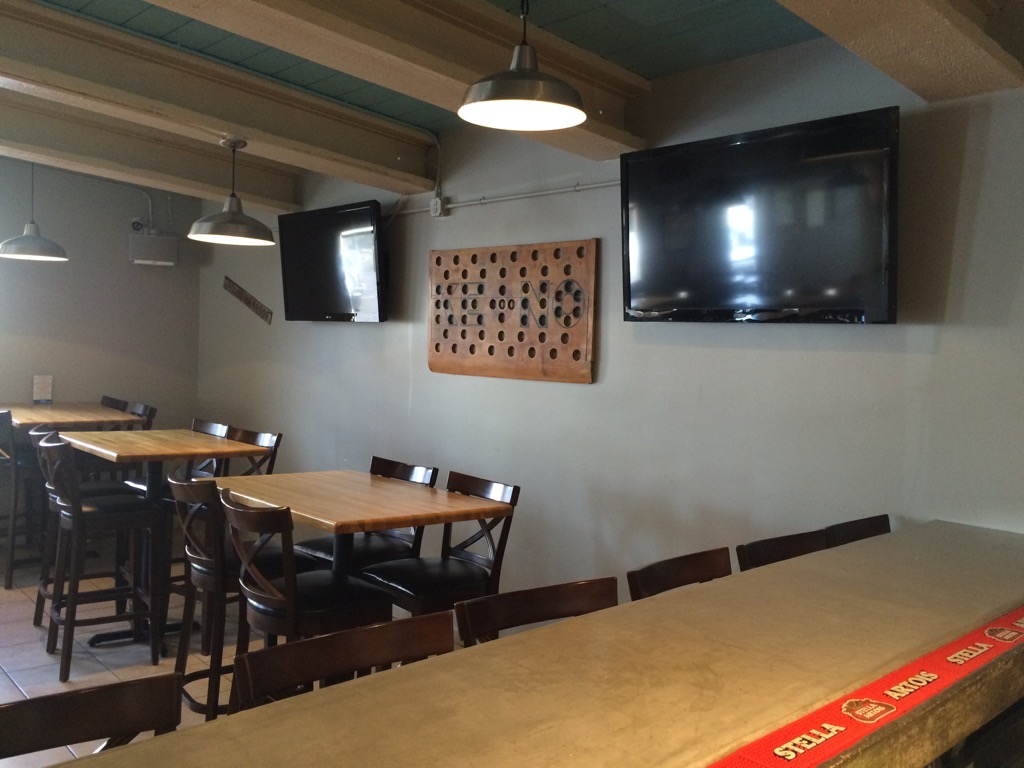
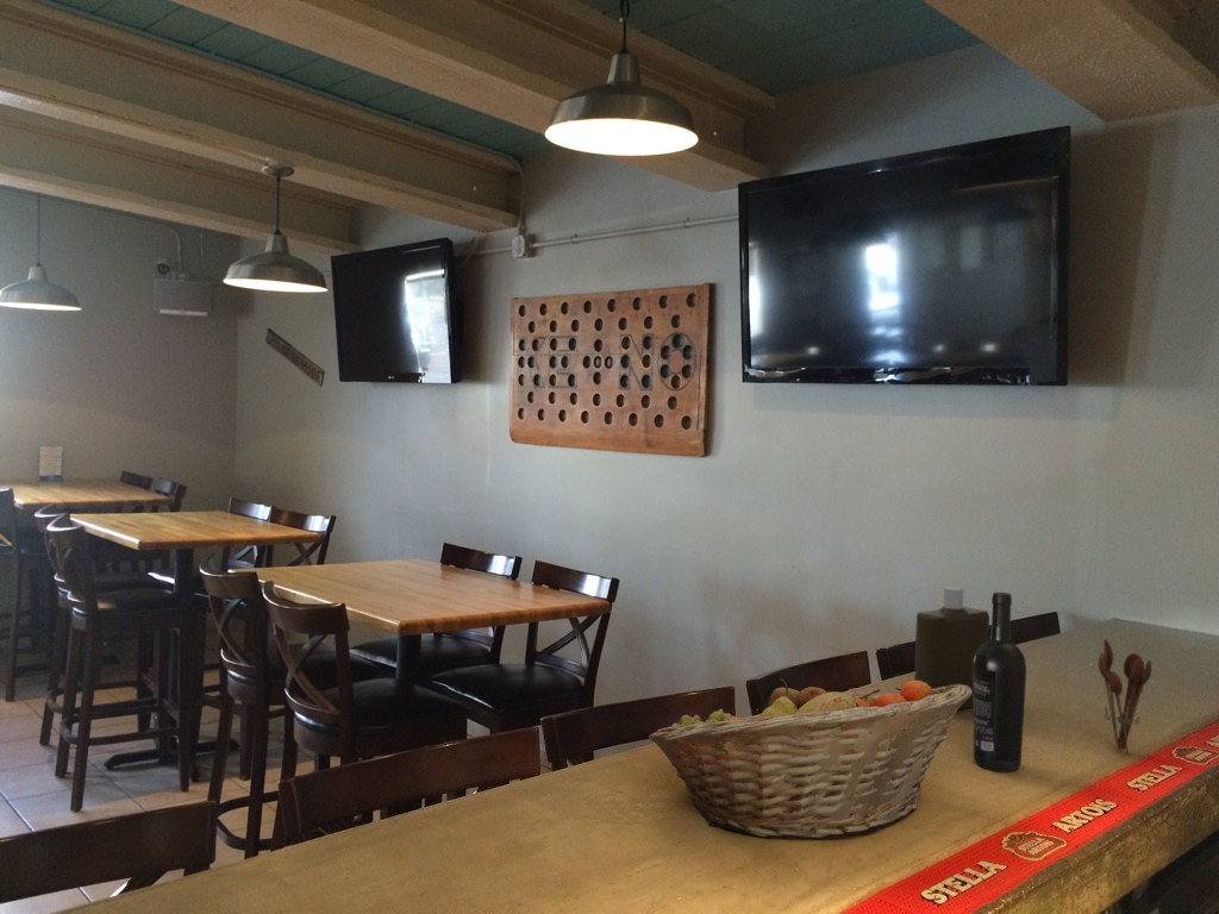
+ wine bottle [973,591,1027,772]
+ fruit basket [648,677,971,840]
+ bottle [913,586,990,712]
+ utensil holder [1098,638,1152,756]
